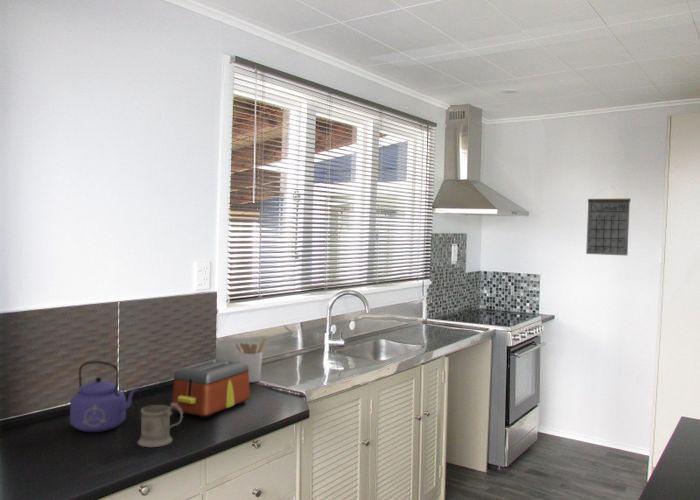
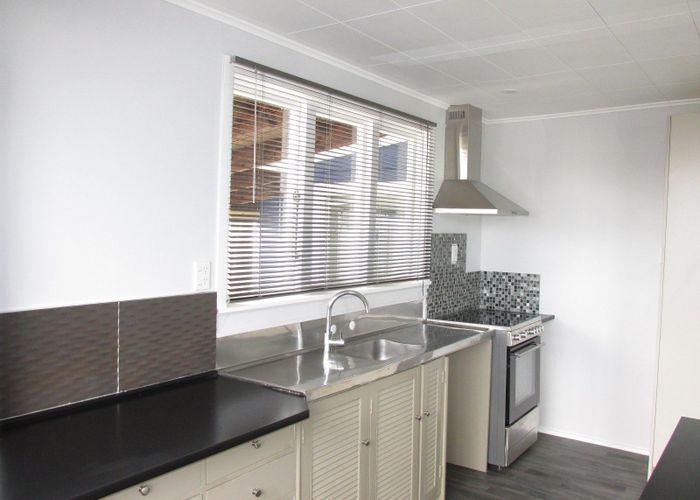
- mug [137,403,184,448]
- kettle [69,360,140,433]
- utensil holder [234,337,267,383]
- calendar [585,186,632,257]
- toaster [170,358,251,419]
